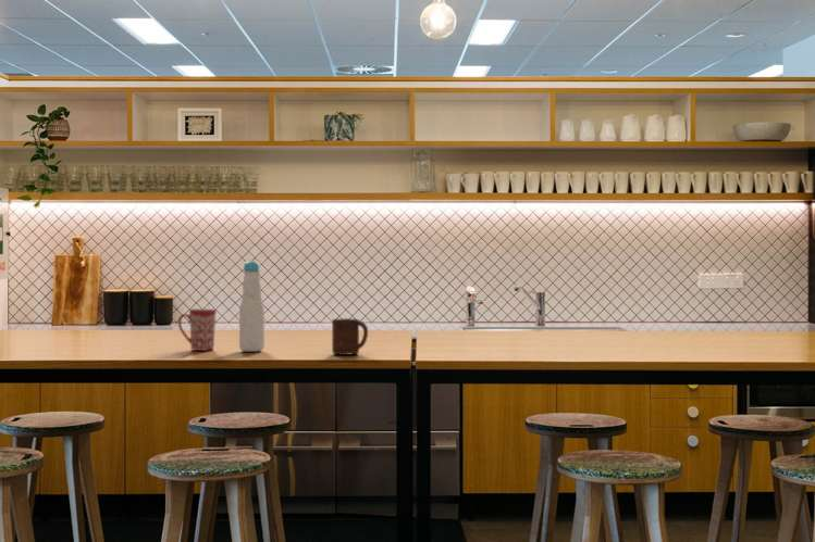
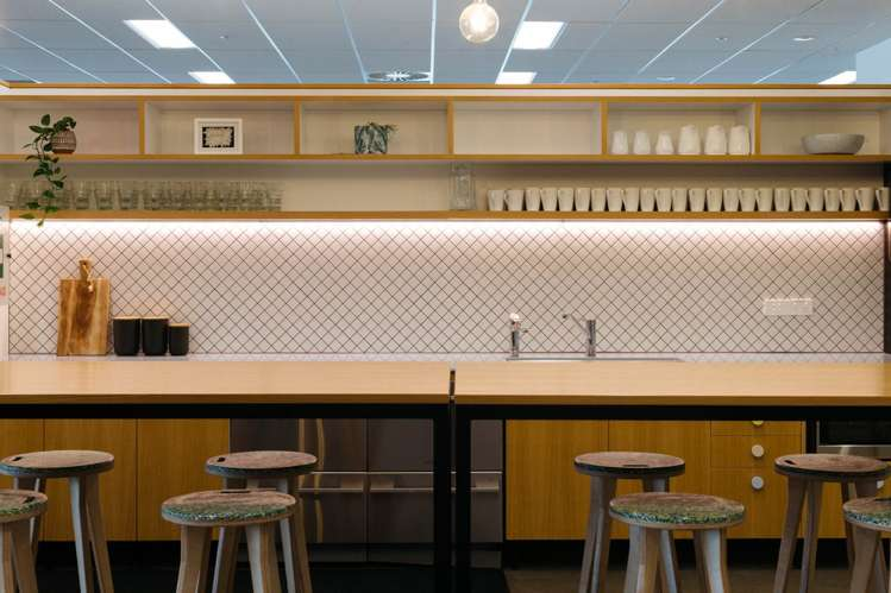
- mug [177,307,218,352]
- cup [331,317,369,355]
- bottle [238,260,266,353]
